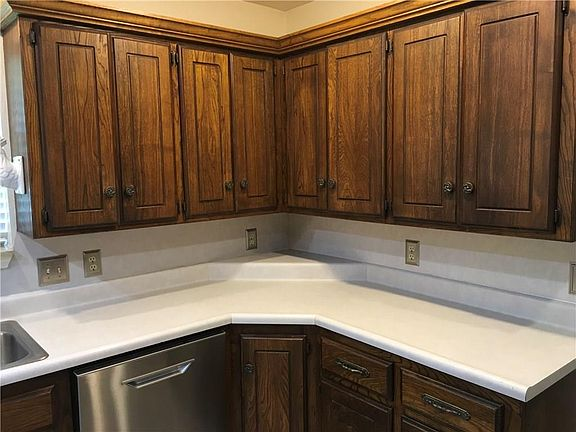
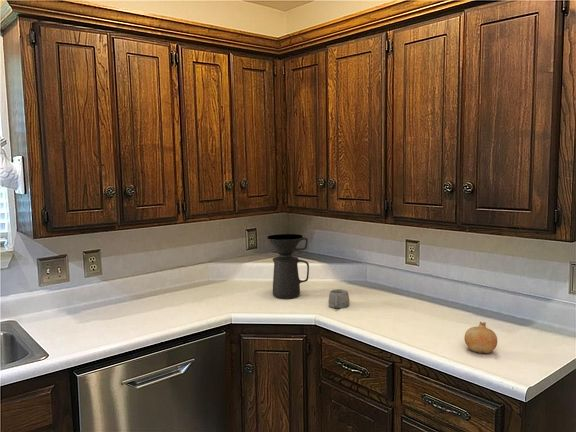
+ coffee maker [266,233,310,299]
+ fruit [463,321,498,354]
+ mug [328,288,350,310]
